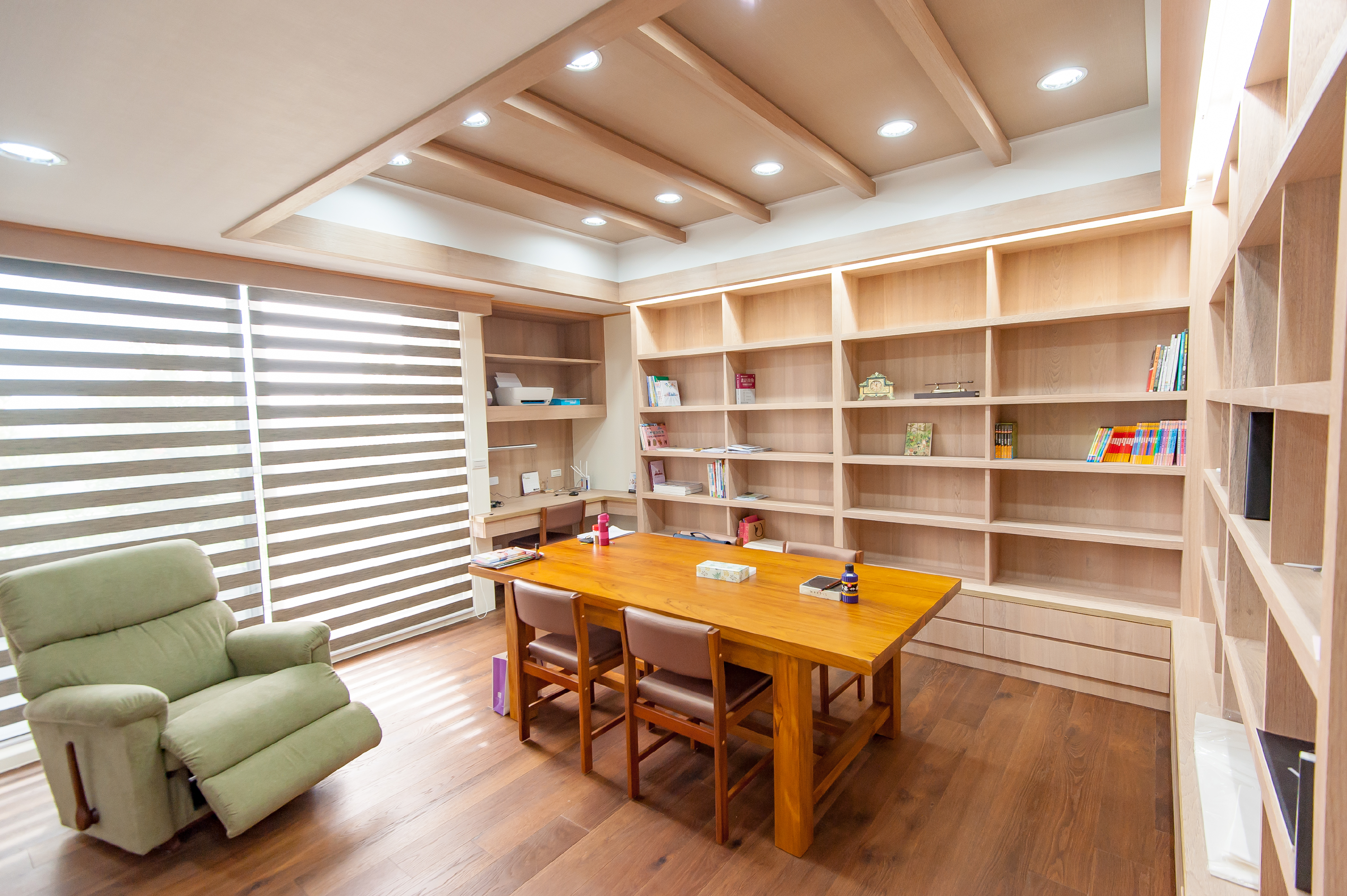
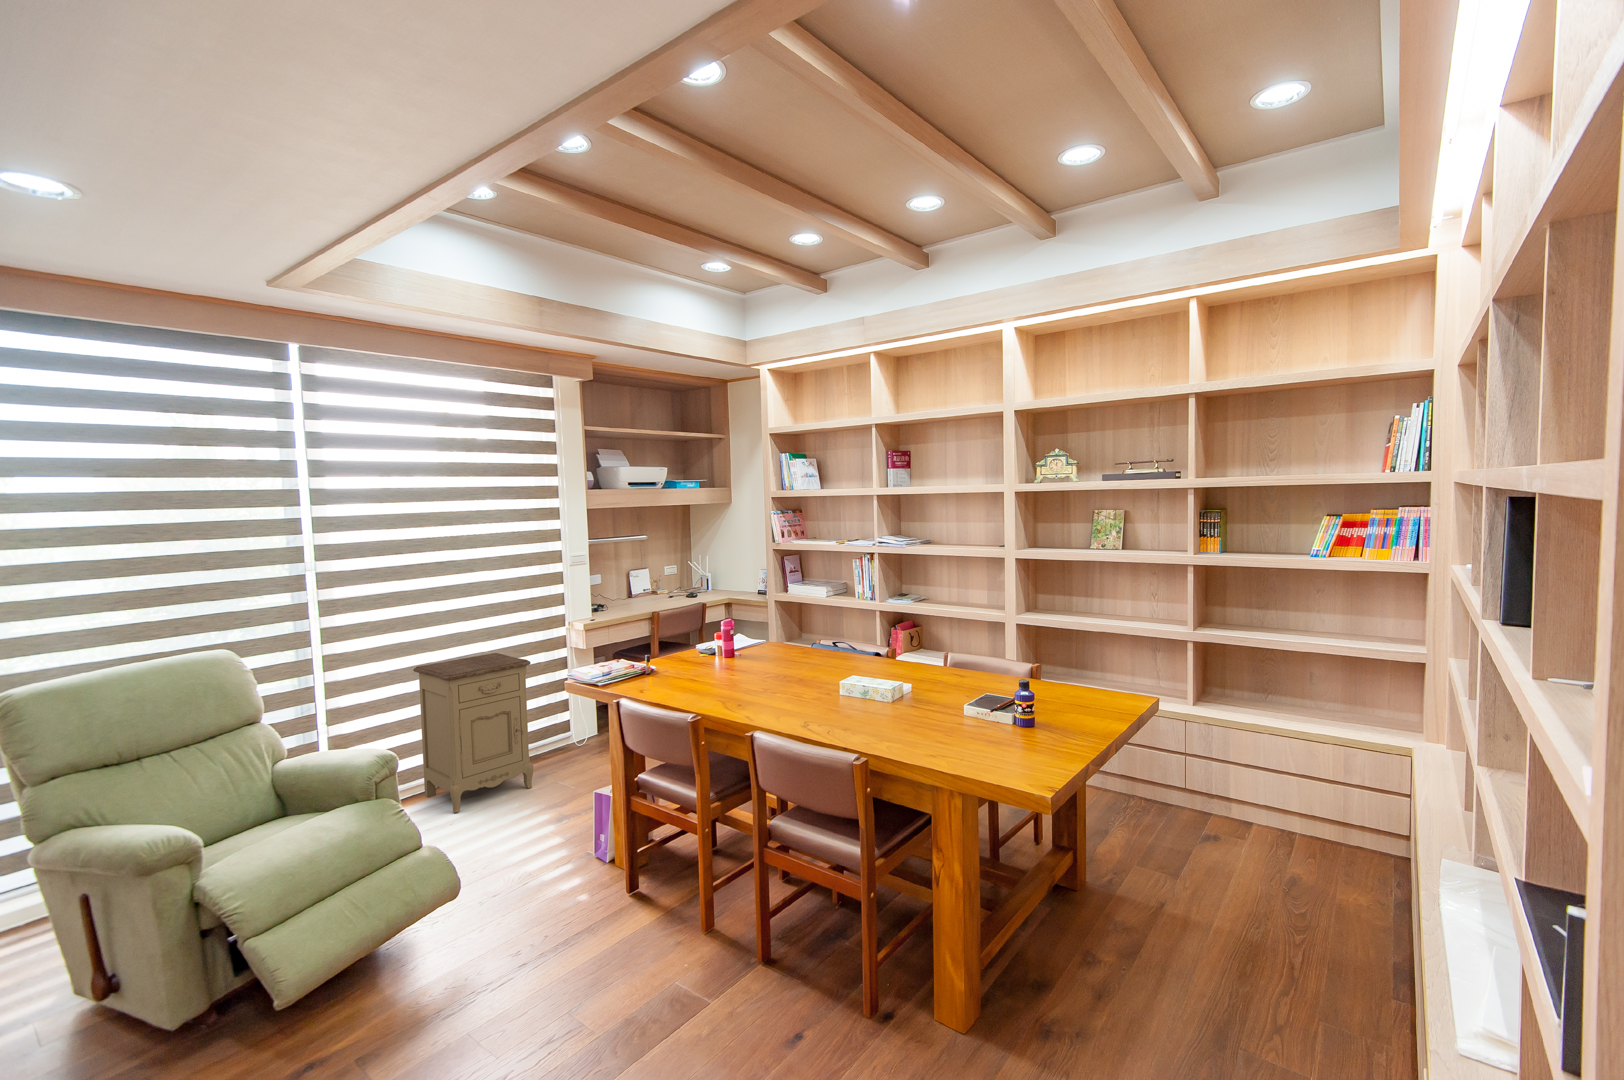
+ nightstand [414,652,534,814]
